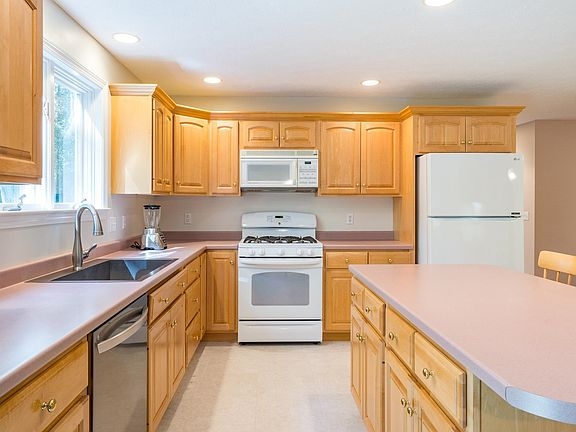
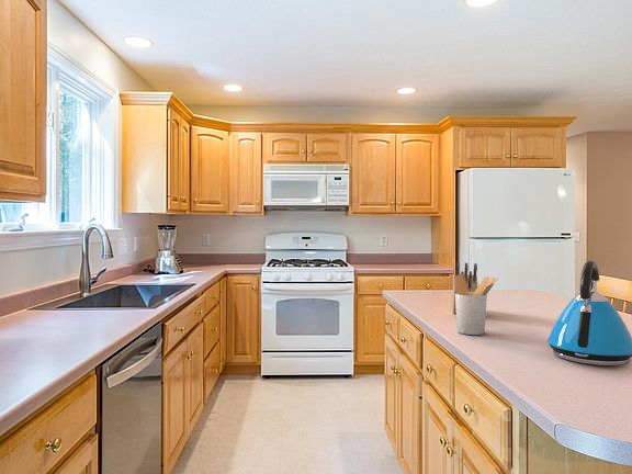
+ kettle [546,259,632,366]
+ utensil holder [454,273,498,336]
+ knife block [451,261,478,314]
